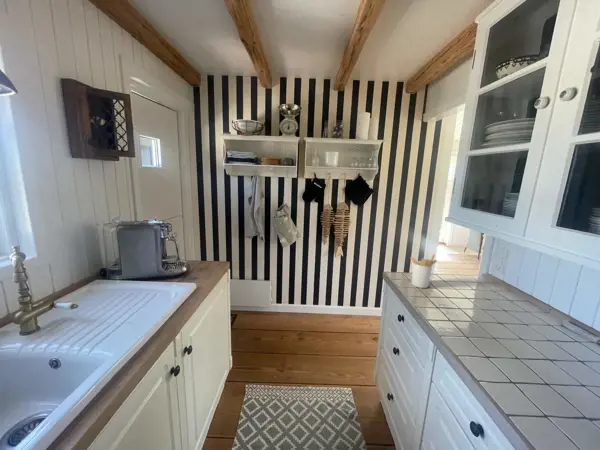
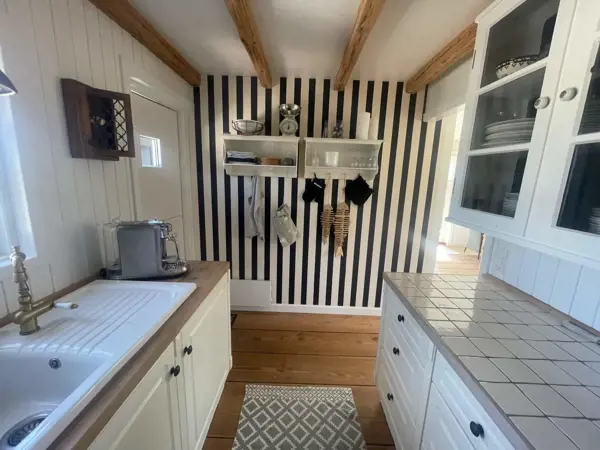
- utensil holder [409,253,438,289]
